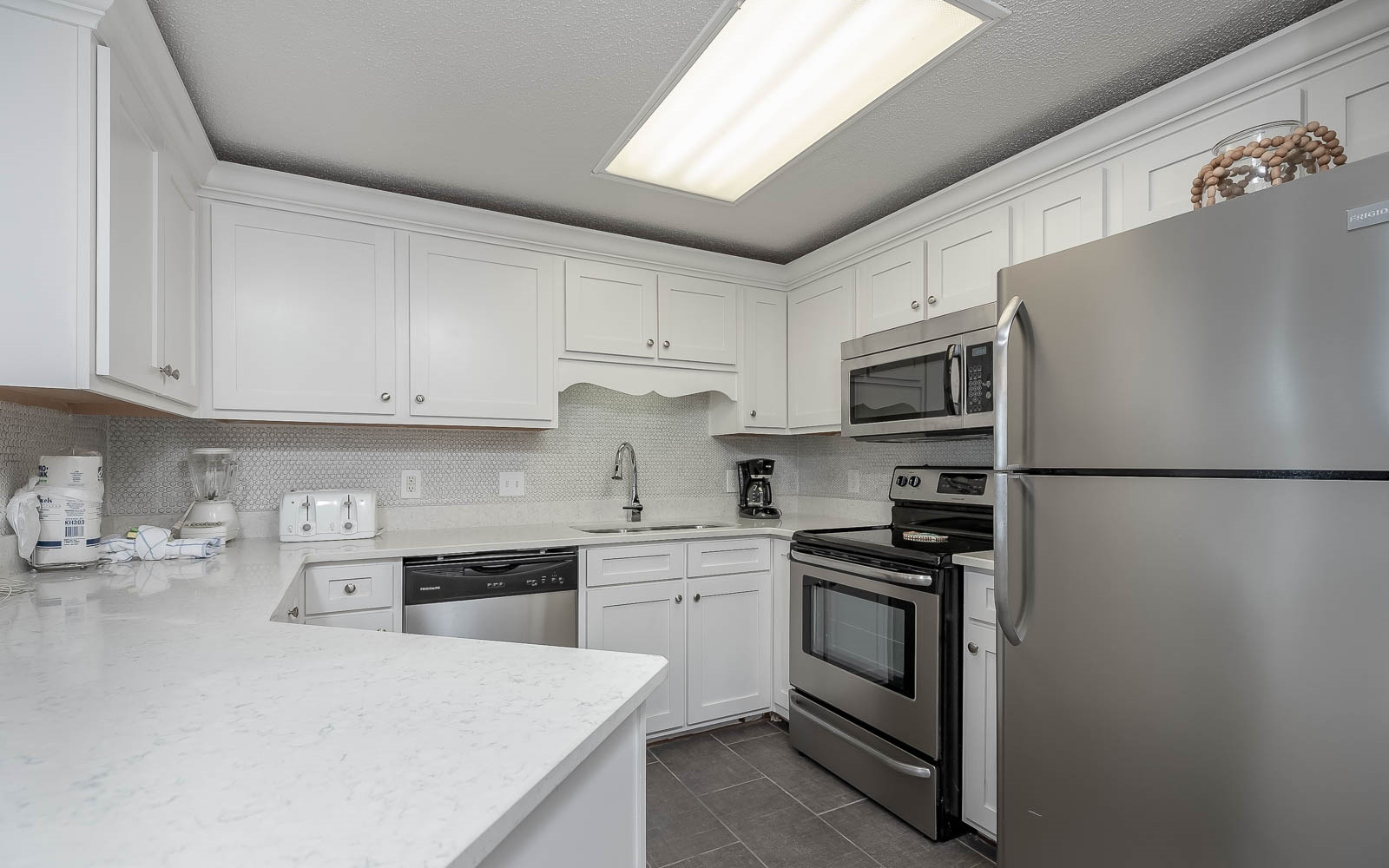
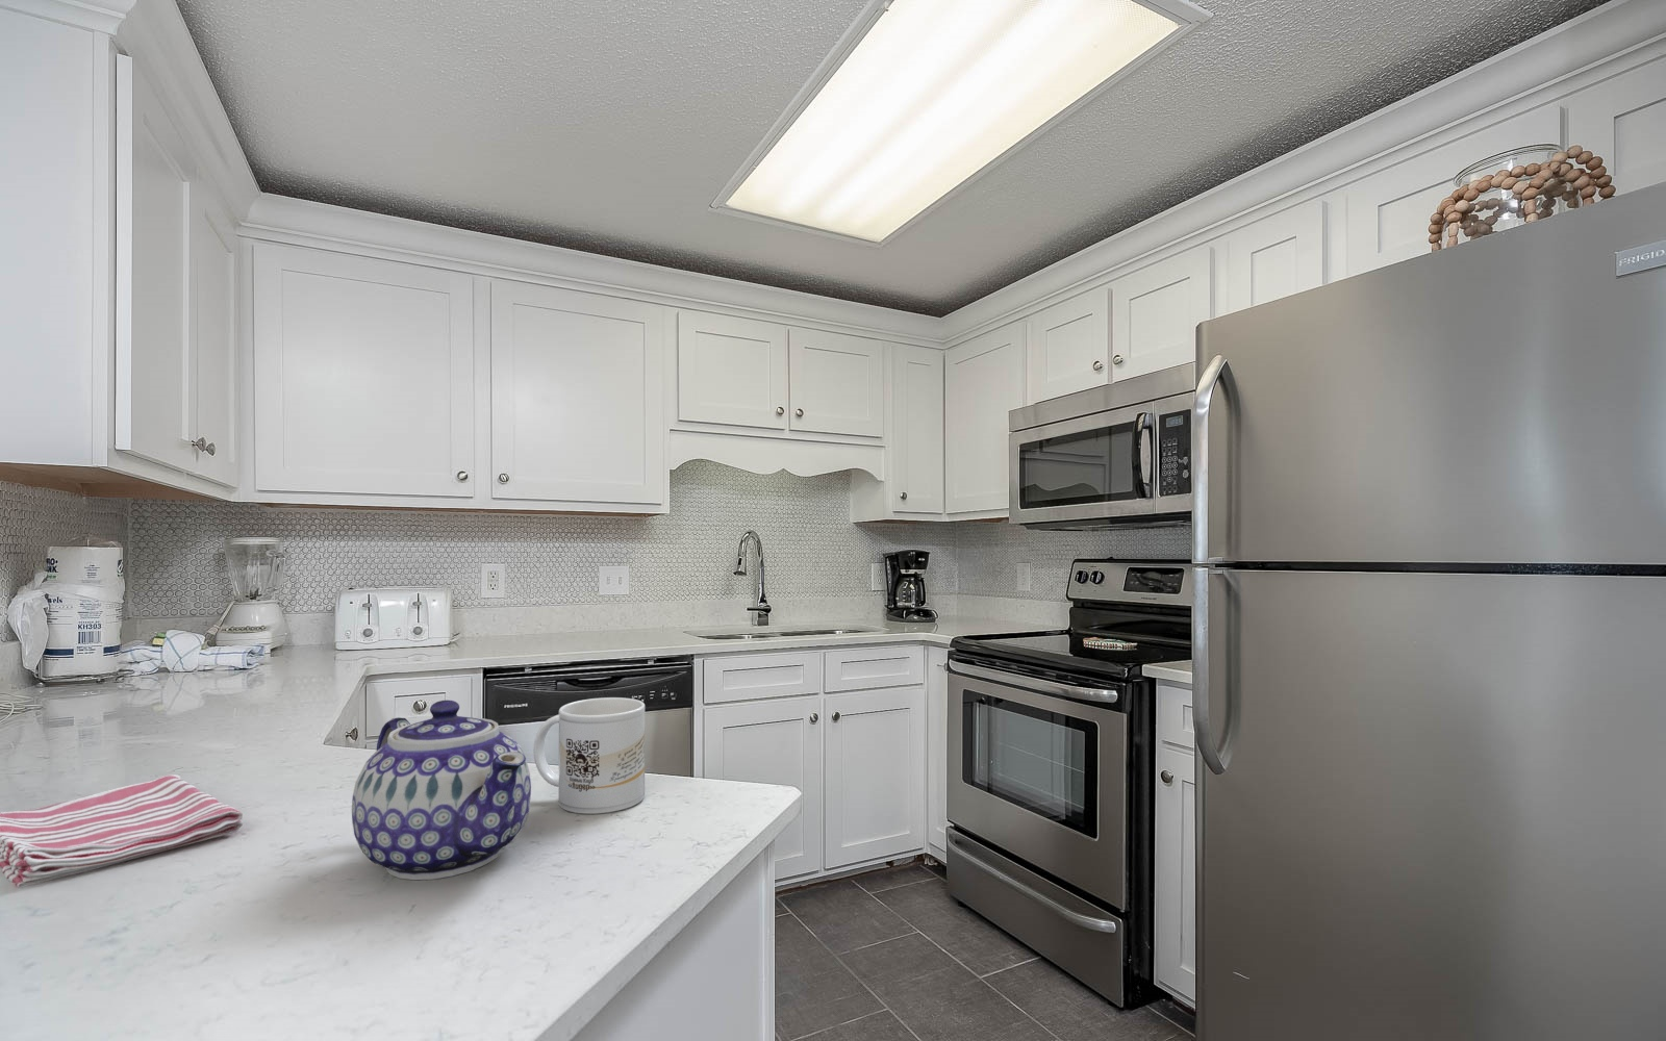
+ teapot [351,699,533,880]
+ mug [533,697,645,816]
+ dish towel [0,774,243,889]
